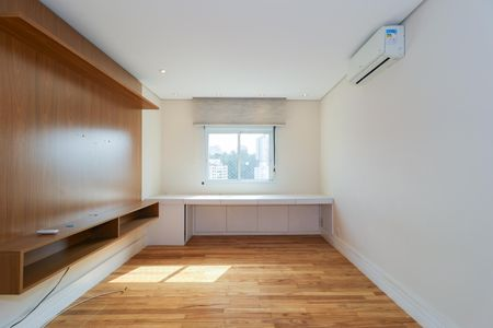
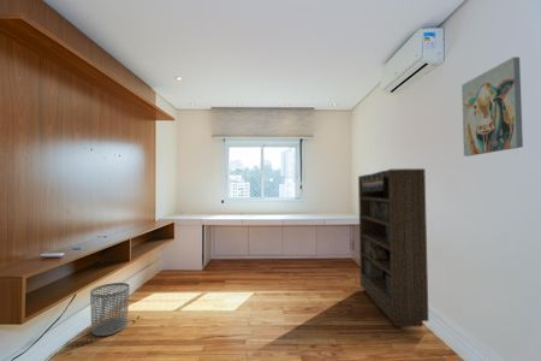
+ waste bin [89,282,131,337]
+ bookcase [357,167,429,327]
+ wall art [460,57,524,158]
